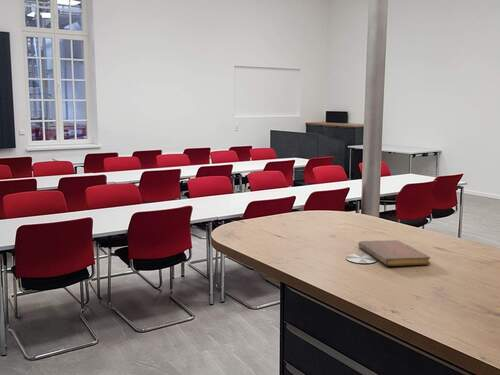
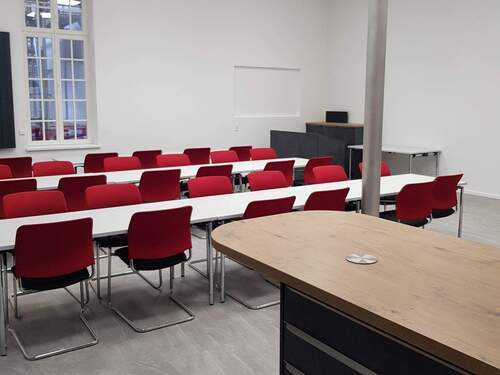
- notebook [357,239,432,267]
